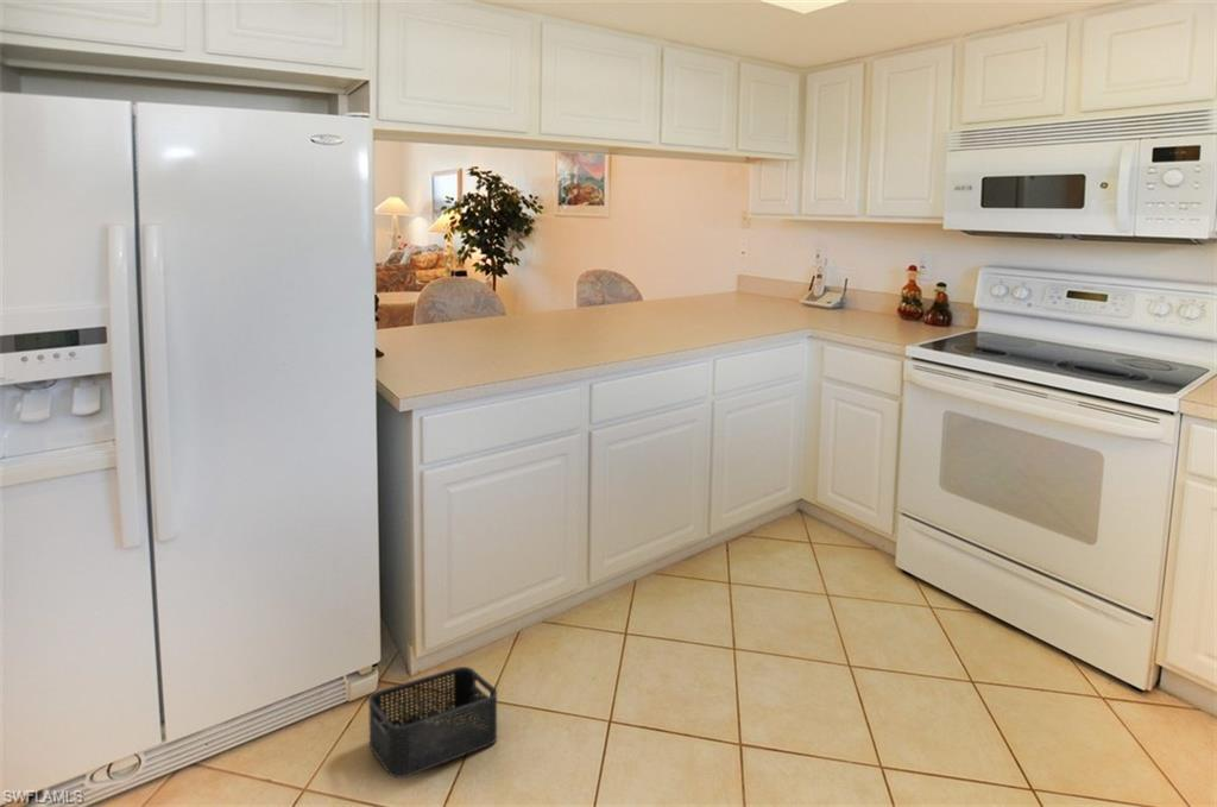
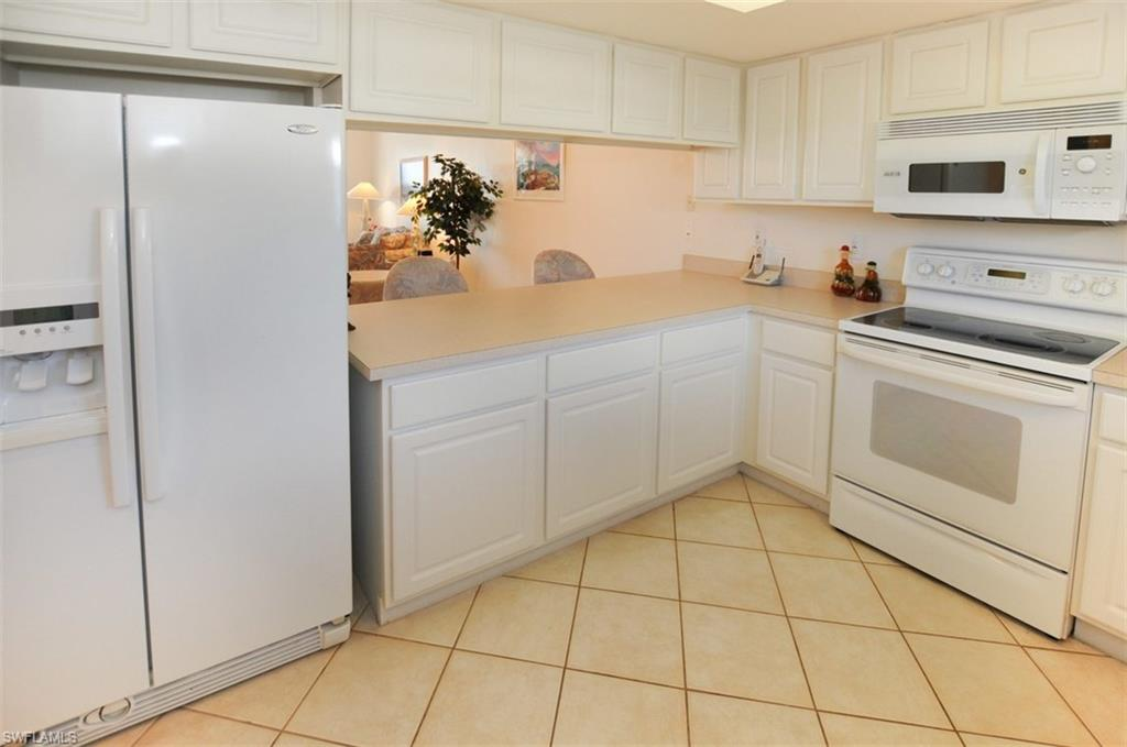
- storage bin [367,666,498,778]
